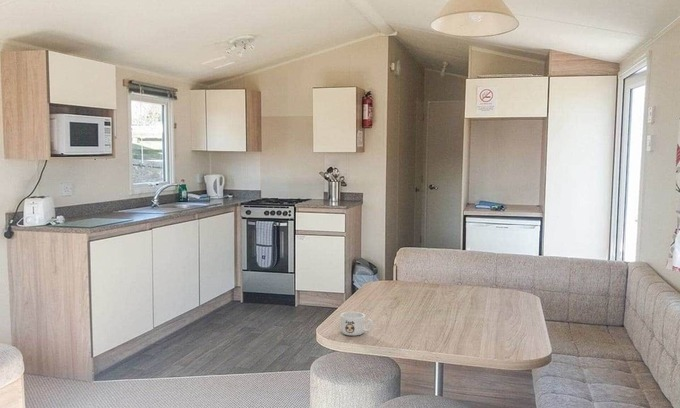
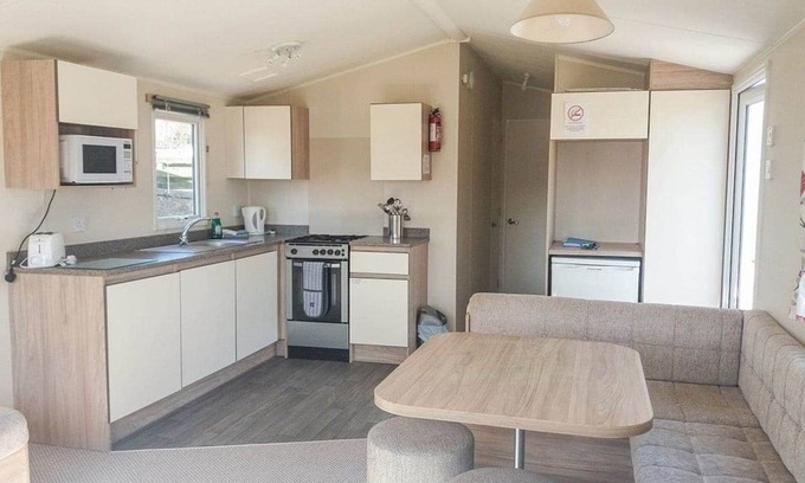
- mug [339,311,374,337]
